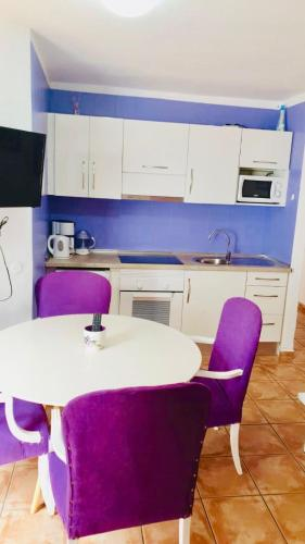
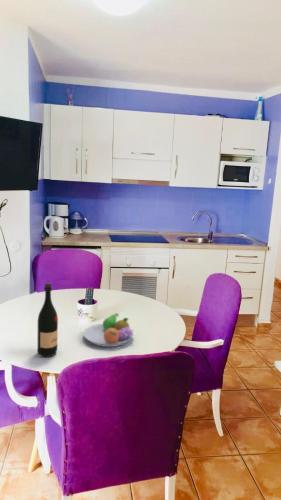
+ fruit bowl [82,312,135,348]
+ wine bottle [37,282,59,358]
